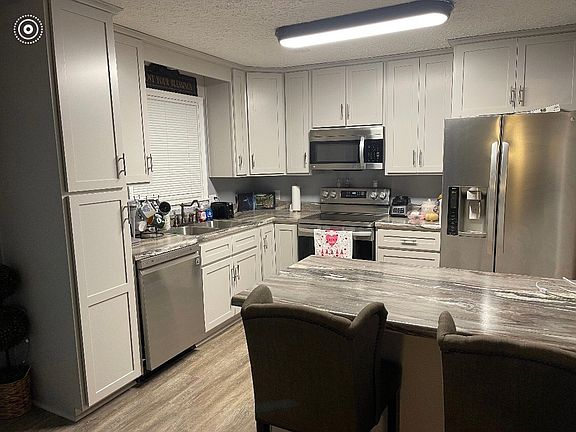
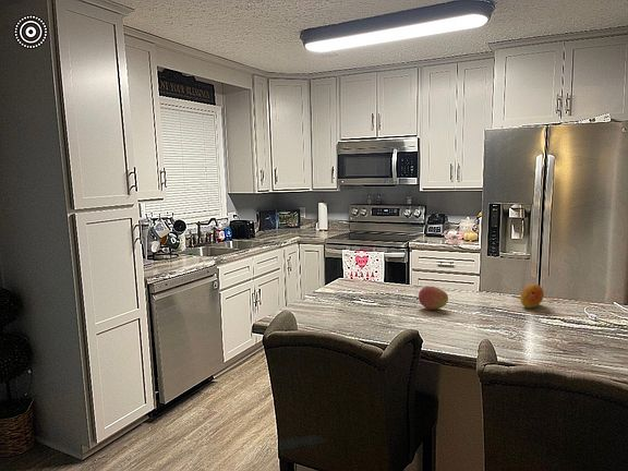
+ fruit [519,283,545,309]
+ fruit [415,286,449,311]
